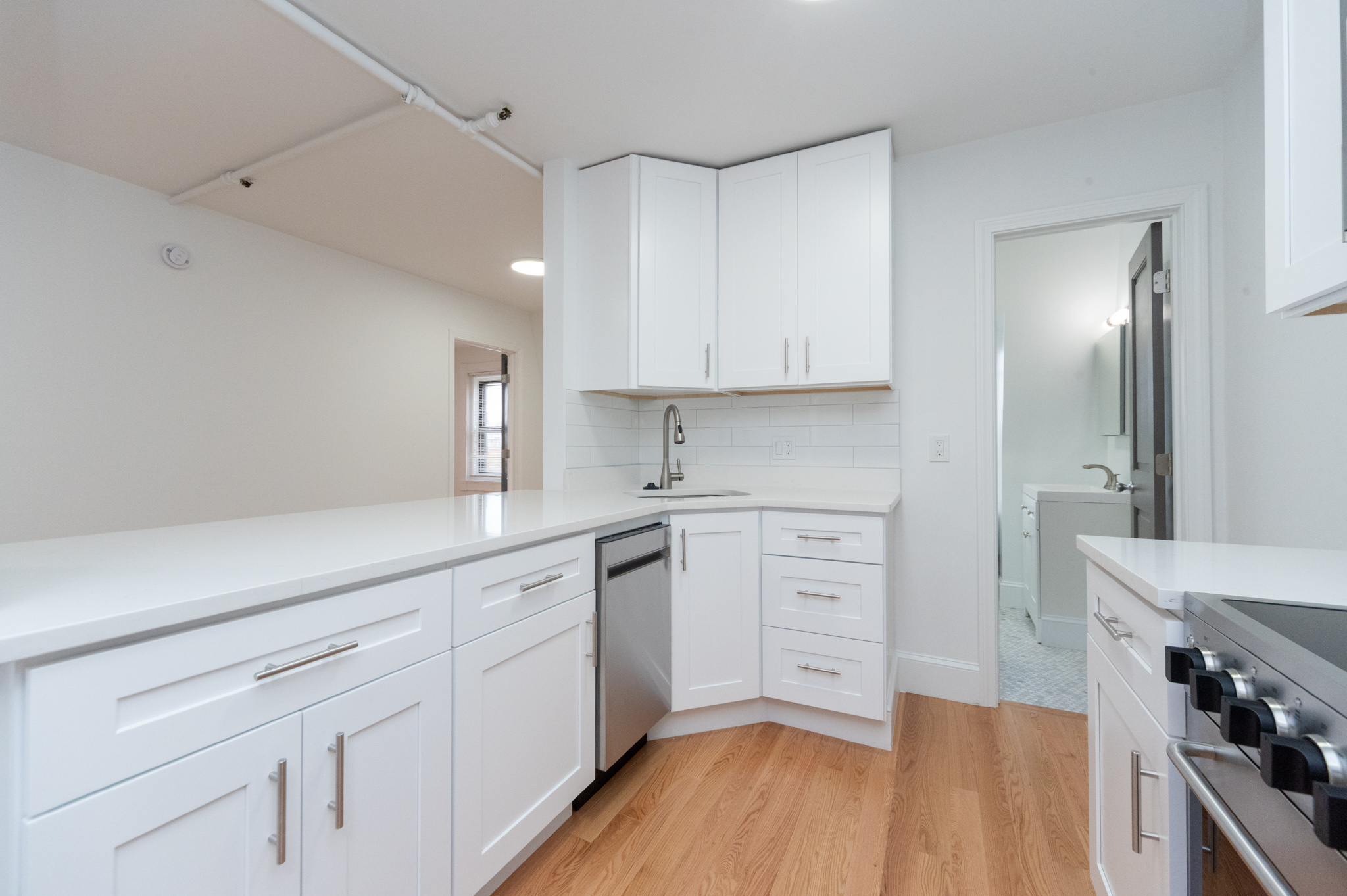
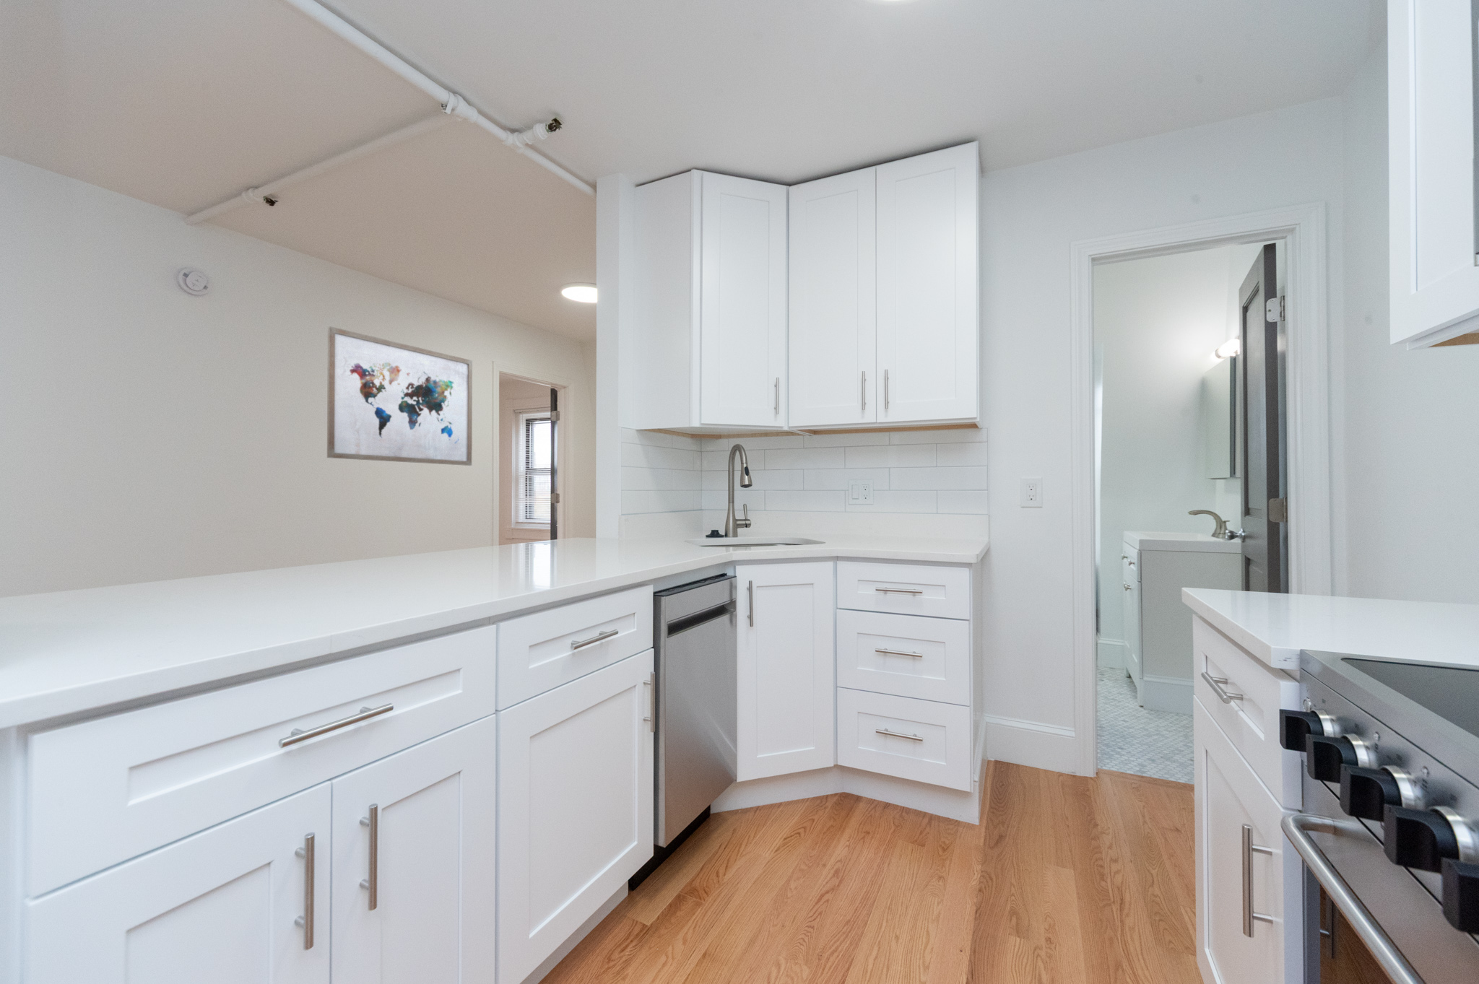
+ wall art [326,325,473,467]
